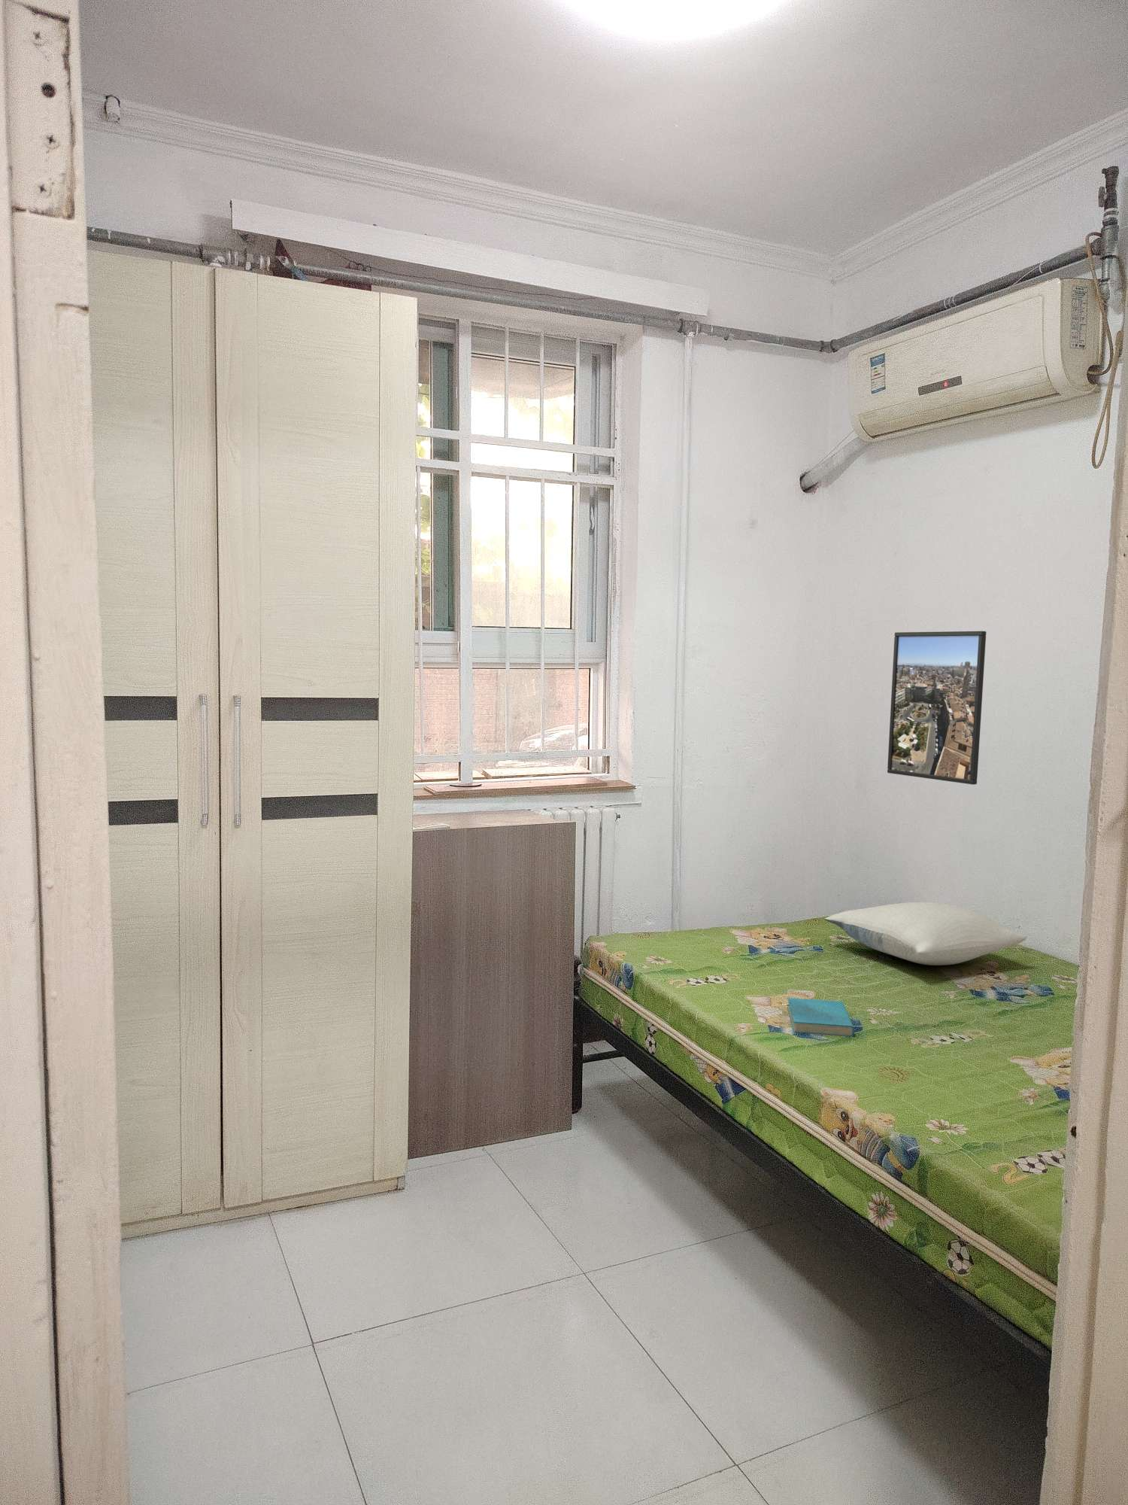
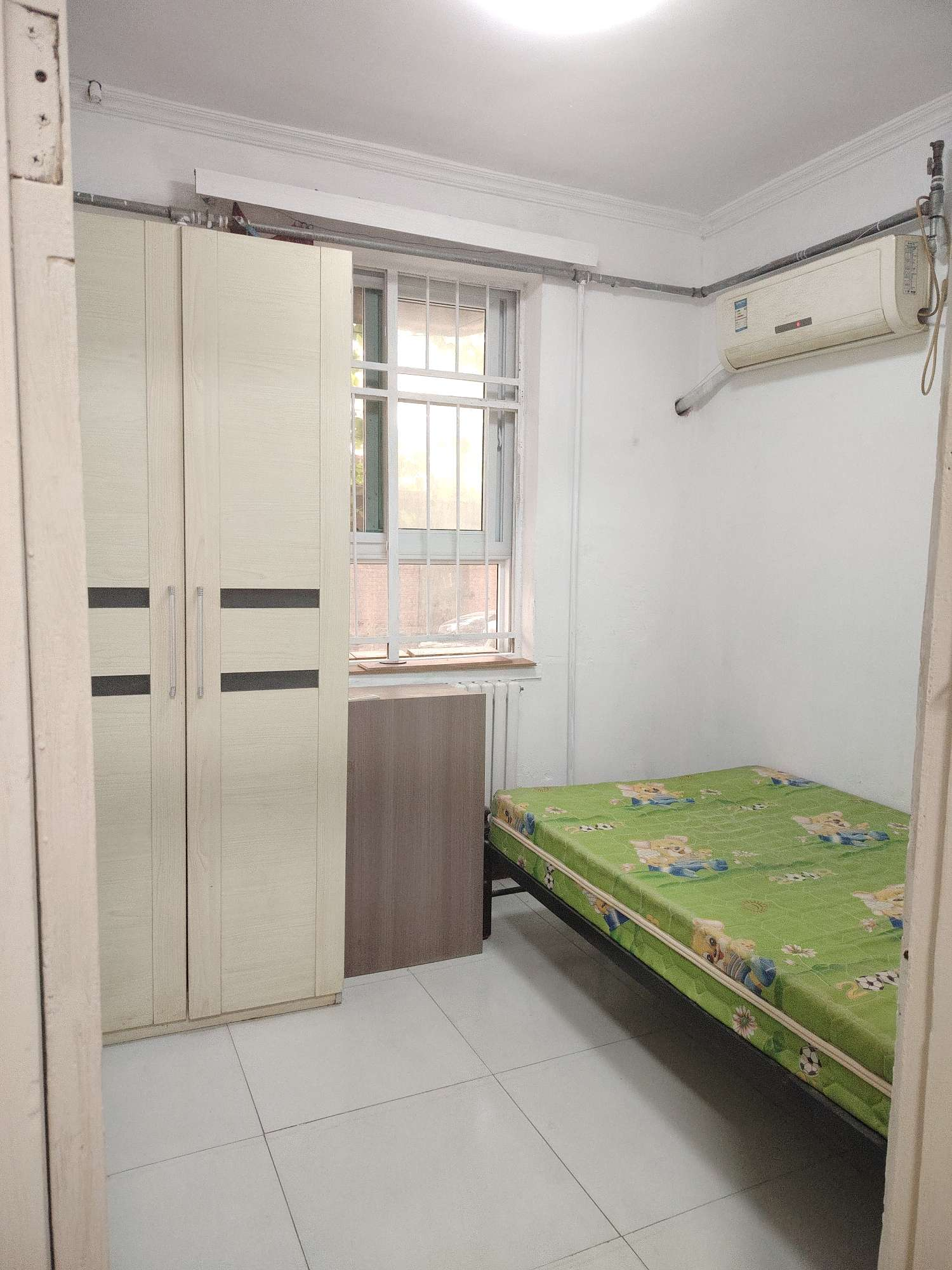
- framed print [886,630,987,786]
- book [787,997,855,1037]
- pillow [823,902,1027,966]
